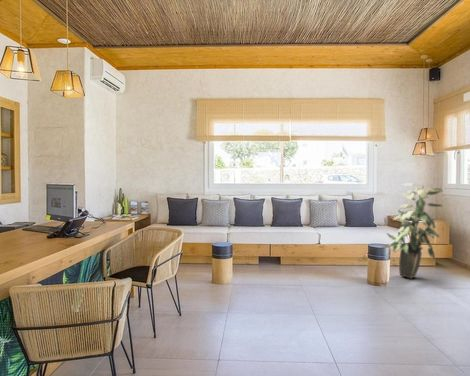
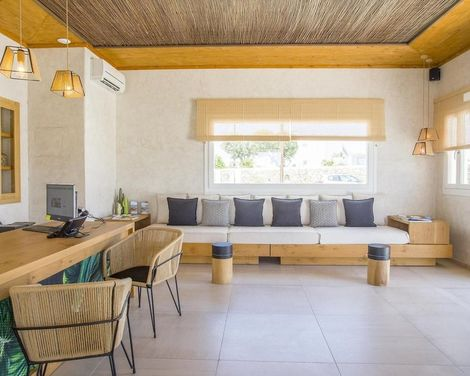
- indoor plant [385,182,445,280]
